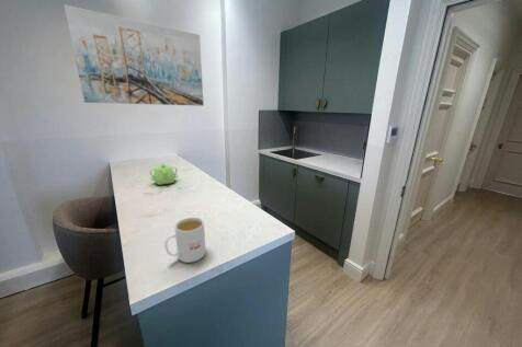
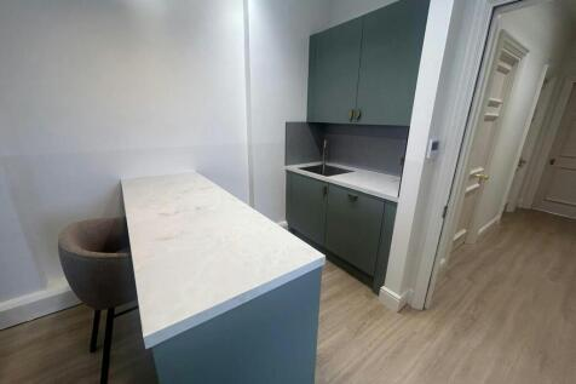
- teapot [149,161,179,186]
- mug [163,216,207,264]
- wall art [63,4,205,107]
